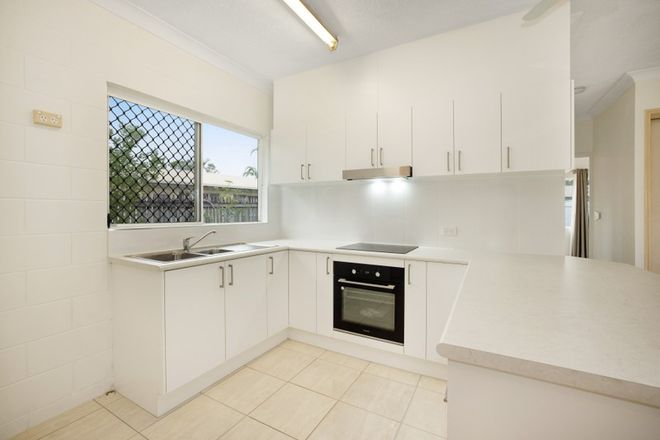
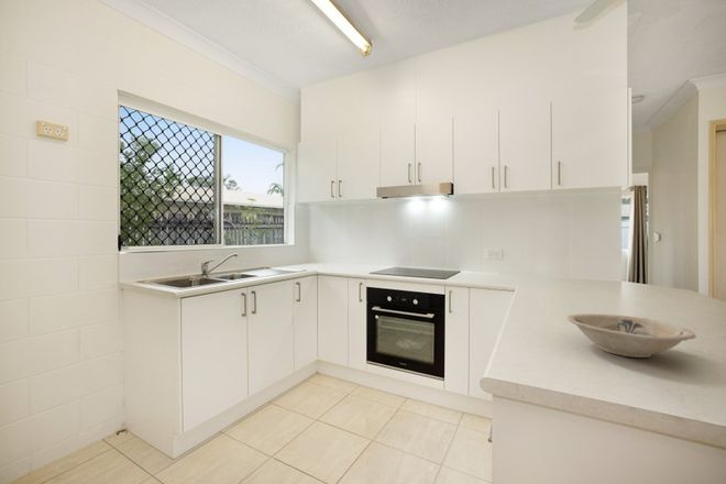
+ bowl [566,312,697,359]
